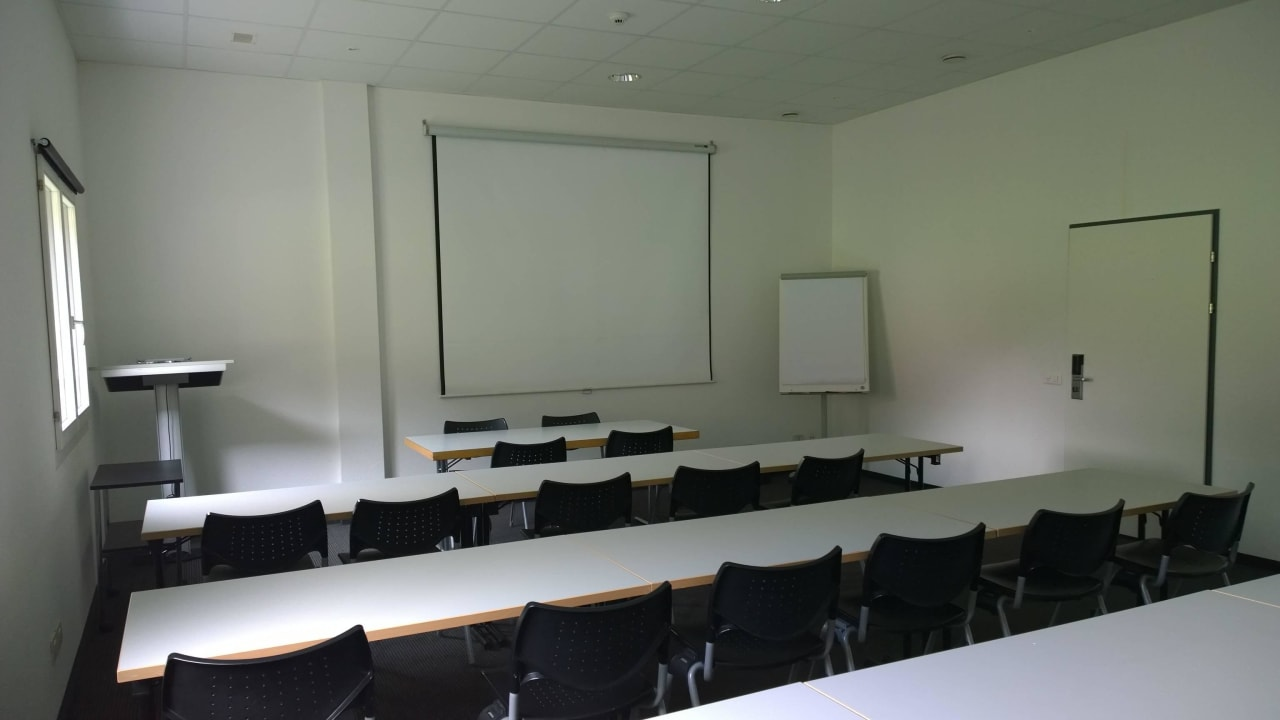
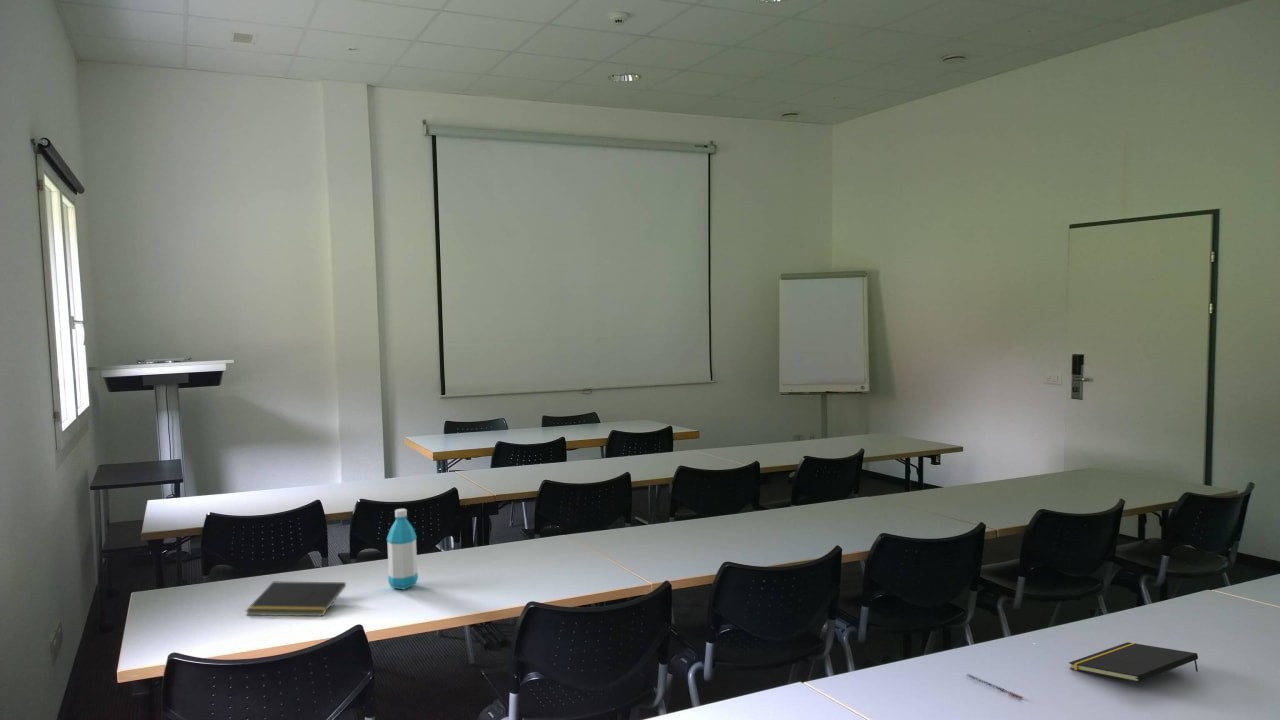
+ notepad [245,581,347,617]
+ pen [965,673,1024,700]
+ notepad [1068,641,1199,683]
+ water bottle [386,508,419,591]
